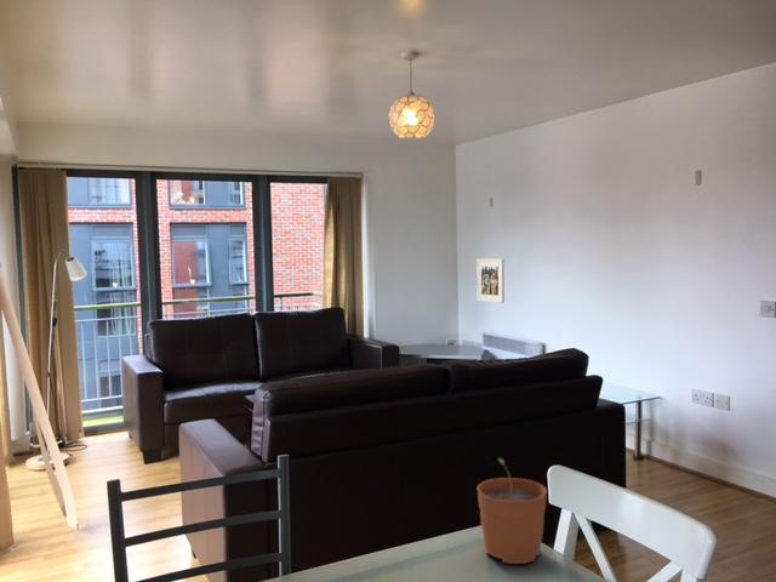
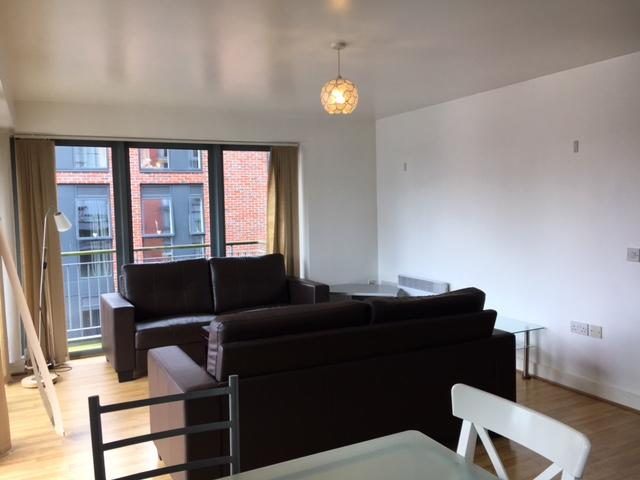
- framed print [475,258,506,304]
- plant pot [477,457,548,565]
